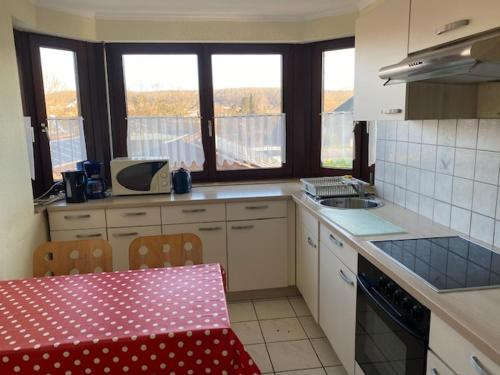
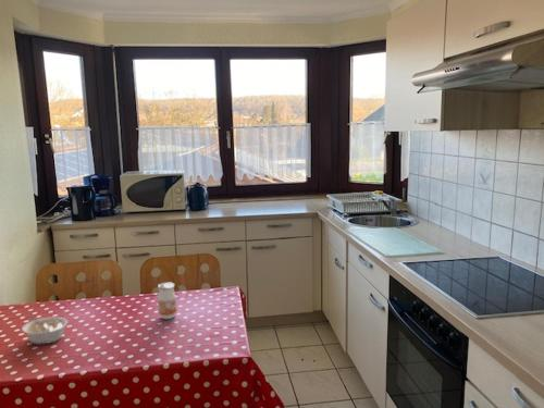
+ legume [21,313,69,346]
+ jam jar [157,282,178,320]
